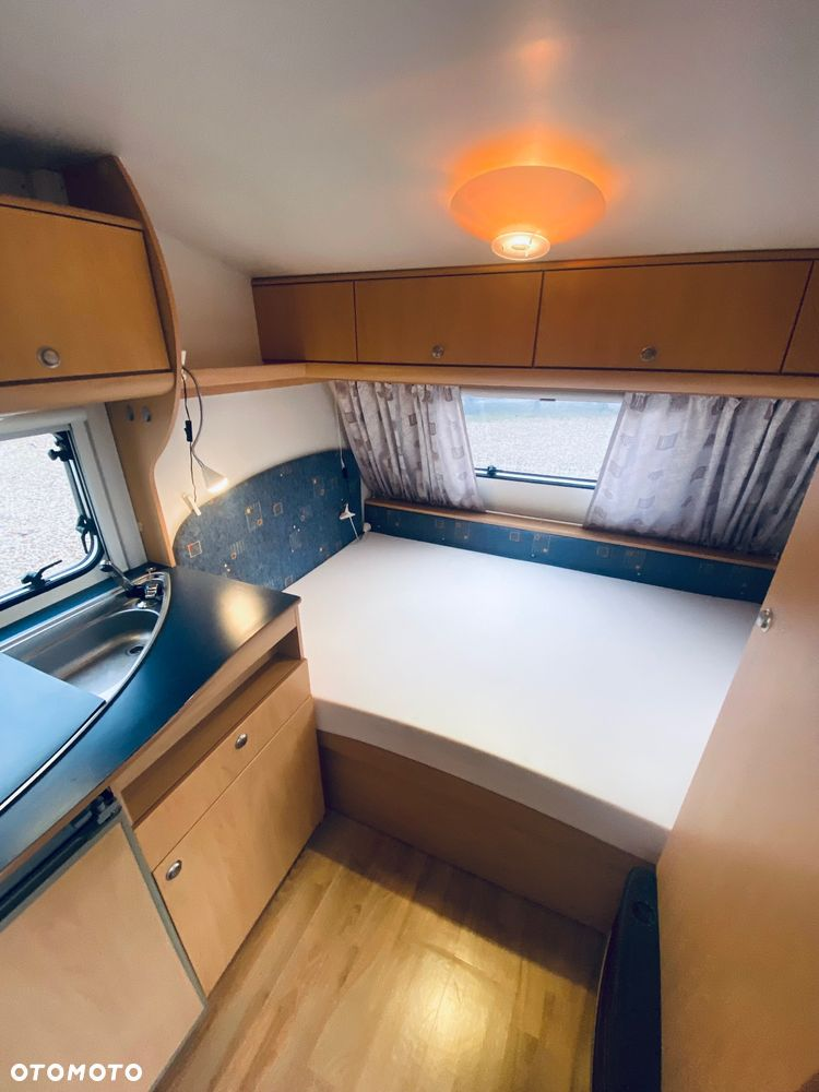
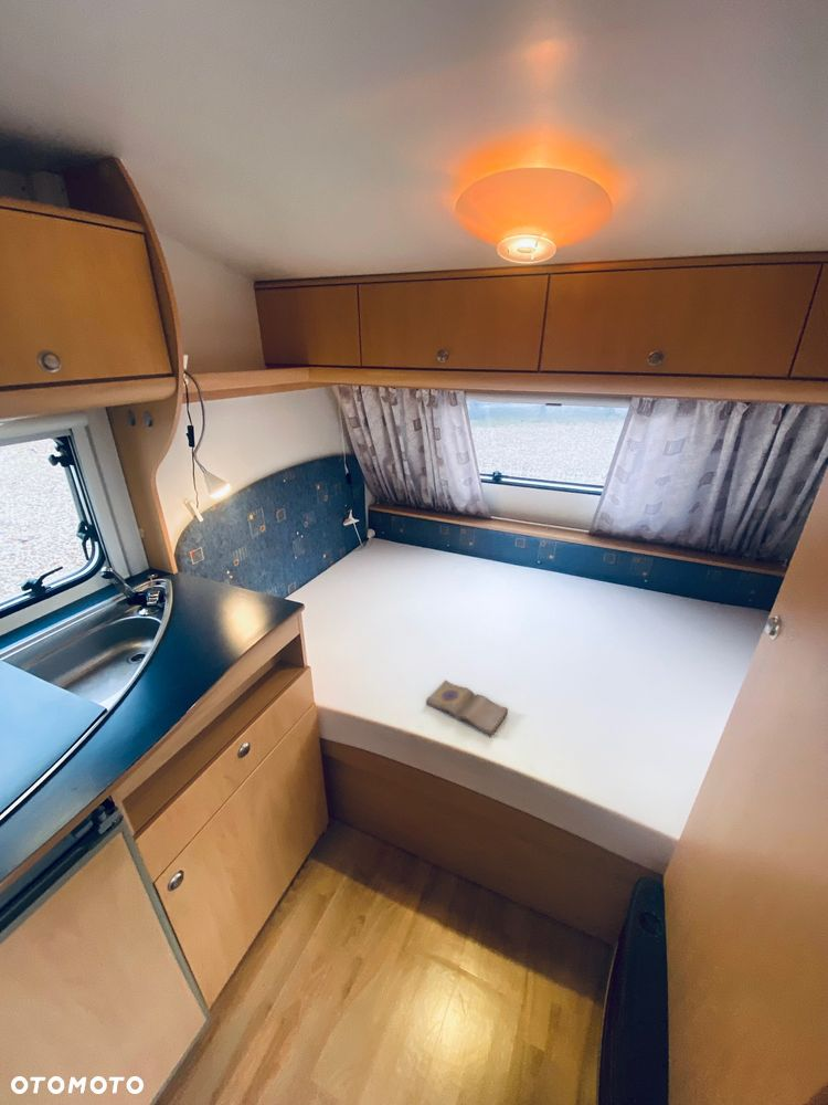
+ diary [425,678,509,737]
